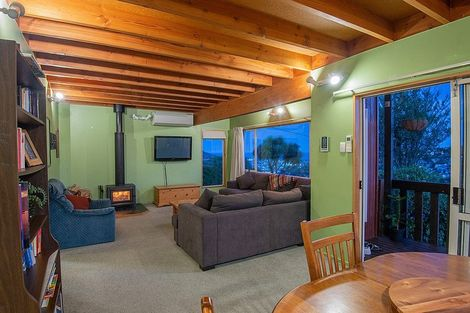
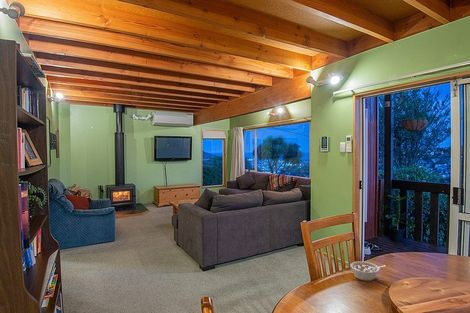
+ legume [349,260,386,282]
